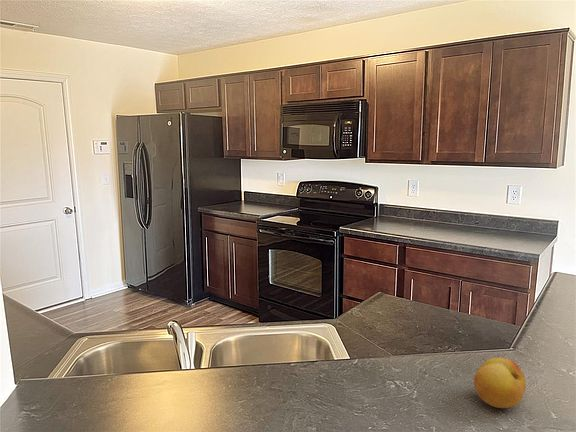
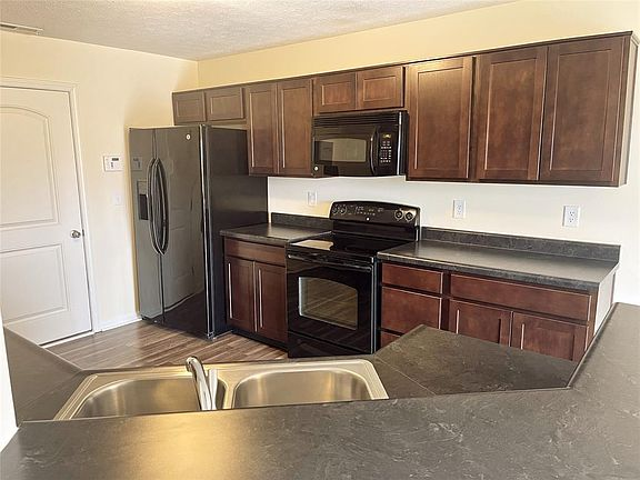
- fruit [473,357,527,409]
